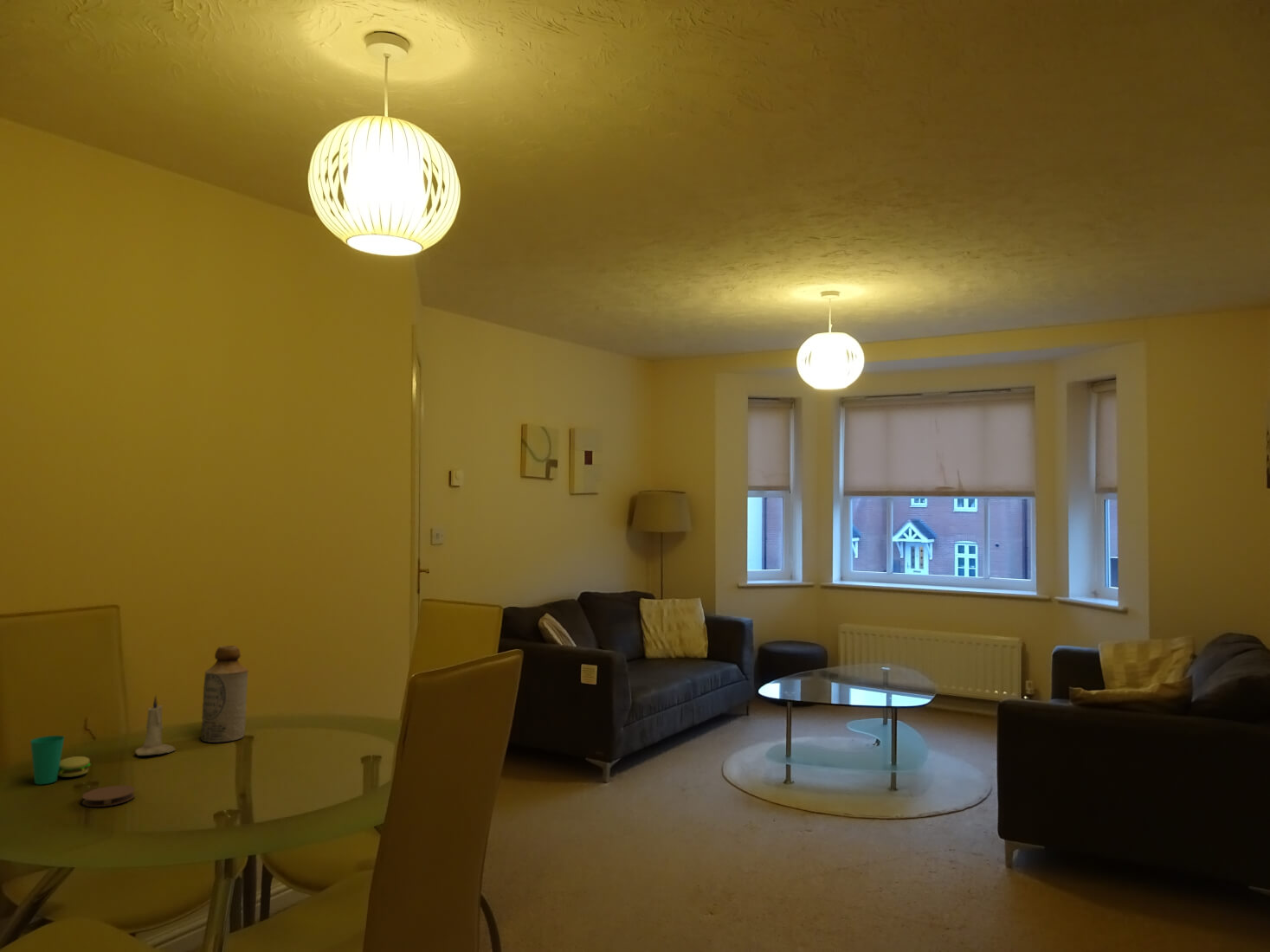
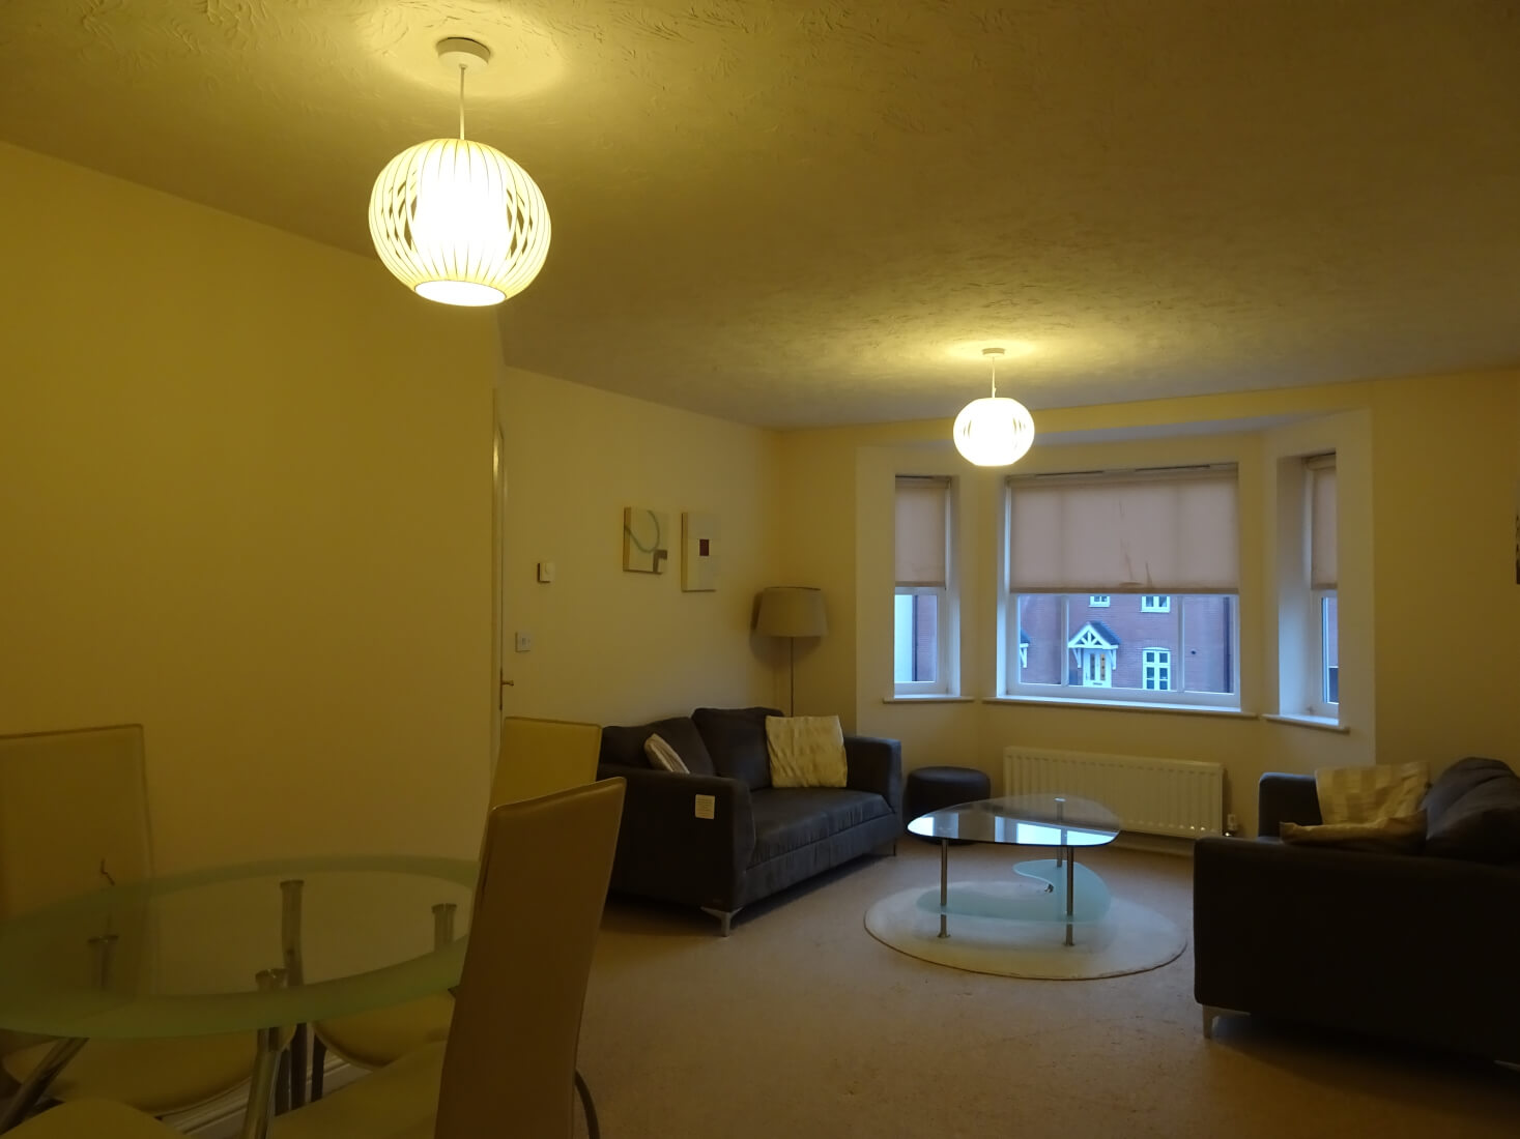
- candle [134,695,176,756]
- cup [29,735,92,785]
- coaster [81,785,136,807]
- bottle [200,645,249,743]
